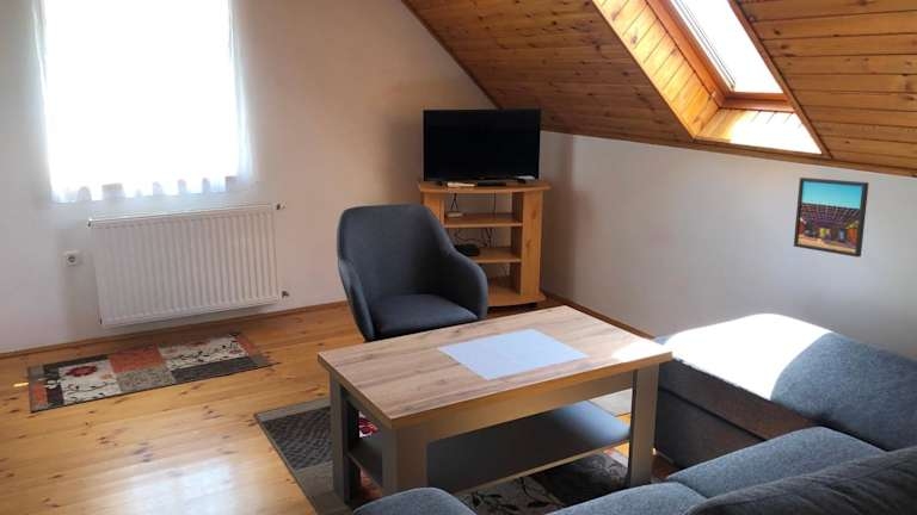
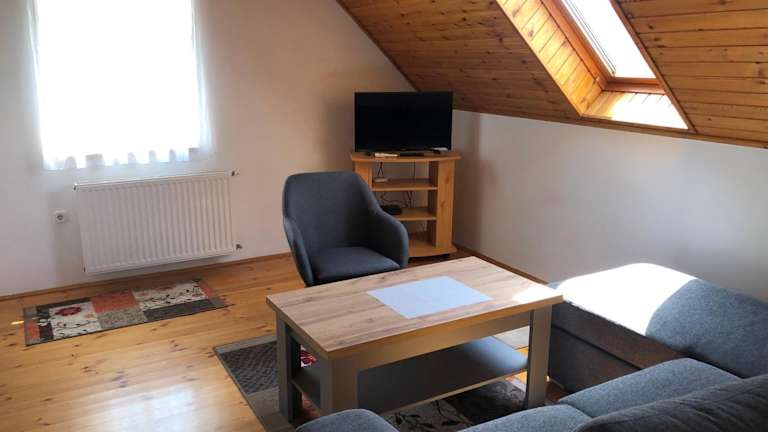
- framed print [793,176,869,259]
